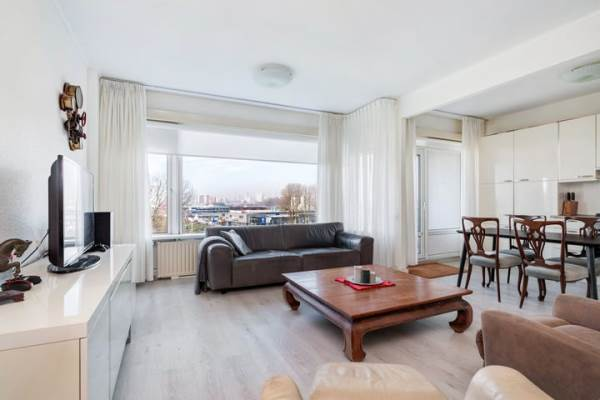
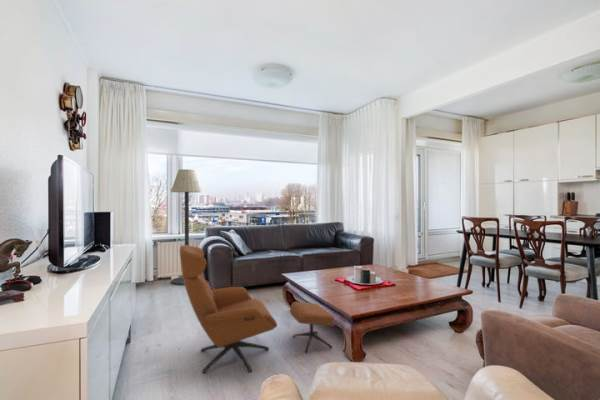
+ lounge chair [178,244,336,374]
+ floor lamp [170,168,203,286]
